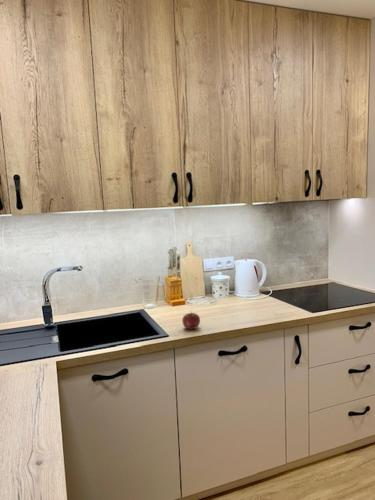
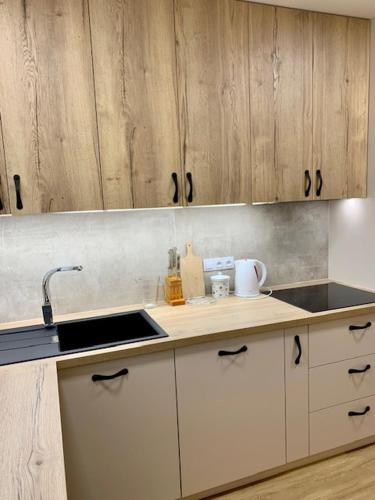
- apple [181,310,201,330]
